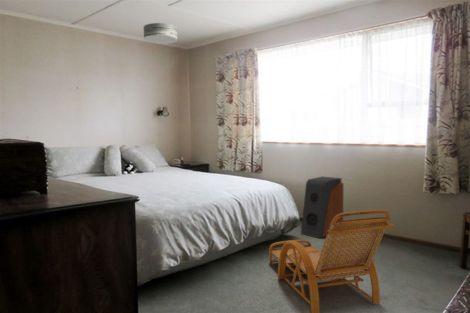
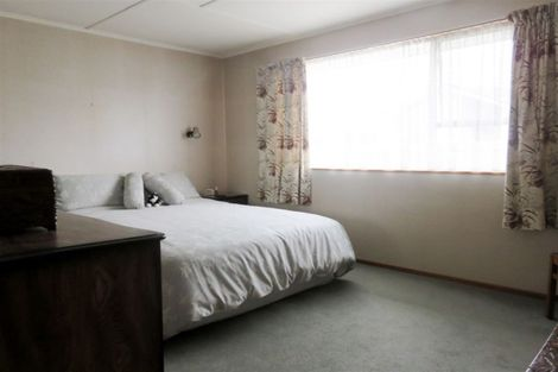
- ceiling light [143,22,178,45]
- speaker [300,176,344,239]
- deck chair [268,209,395,313]
